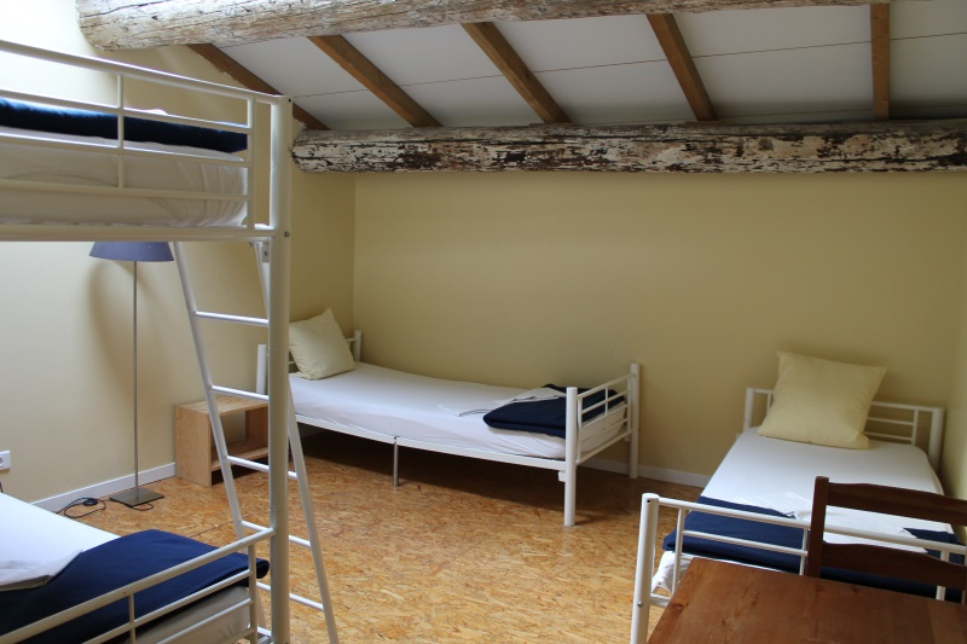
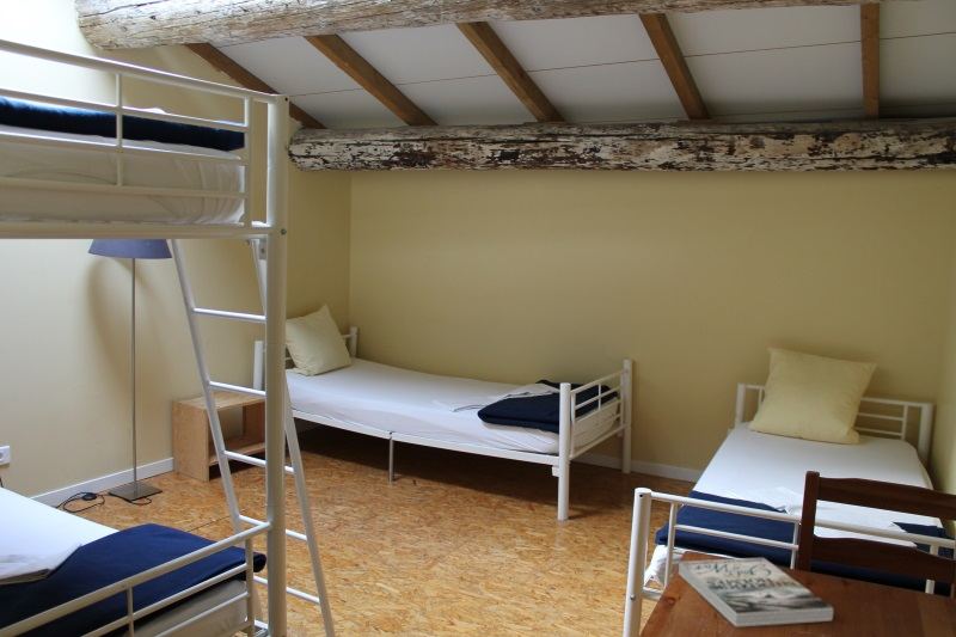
+ book [678,557,834,627]
